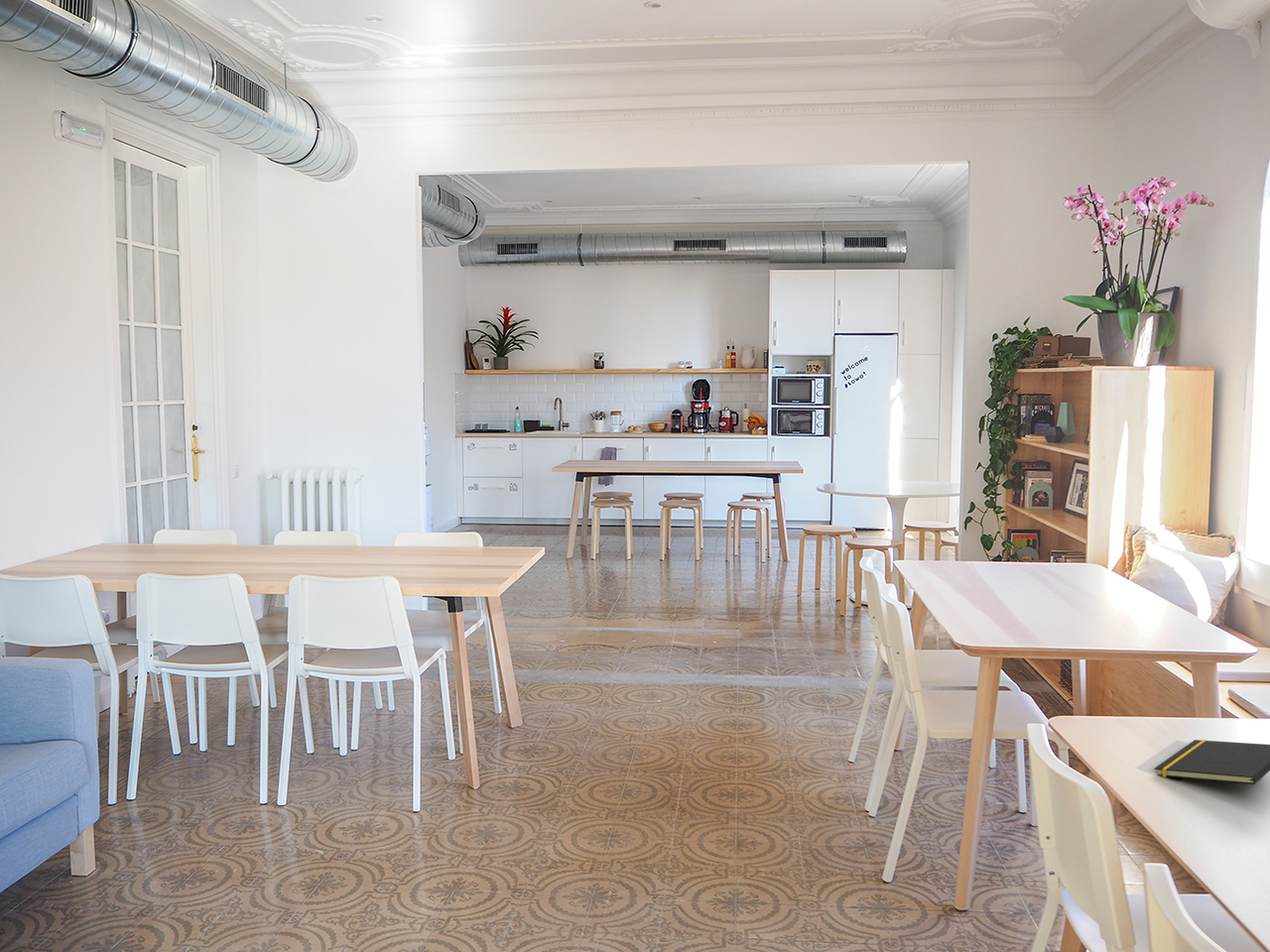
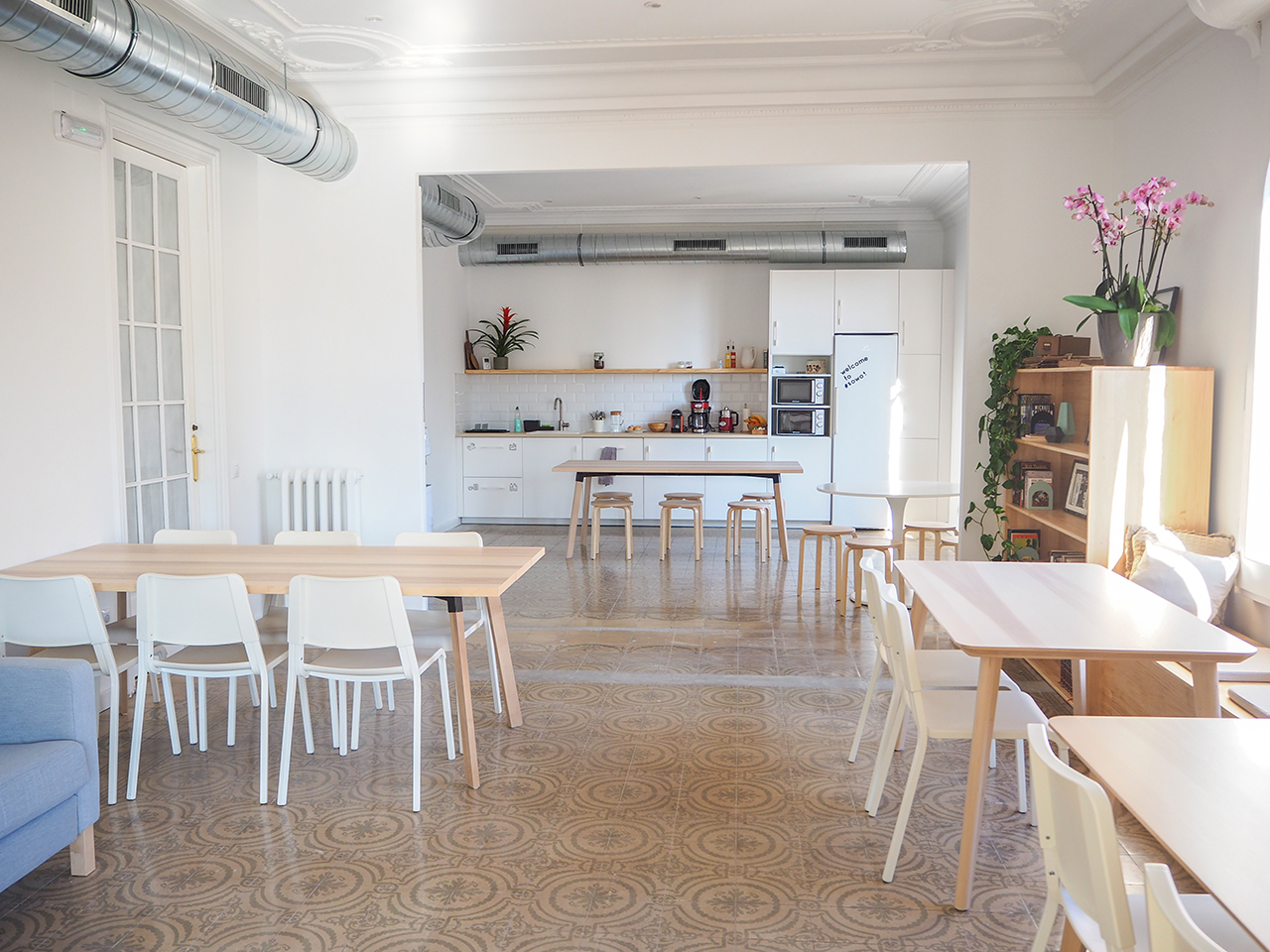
- notepad [1154,739,1270,785]
